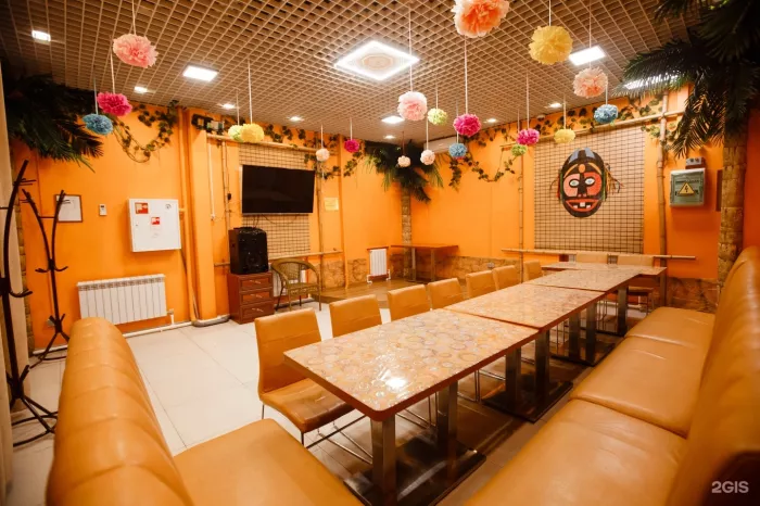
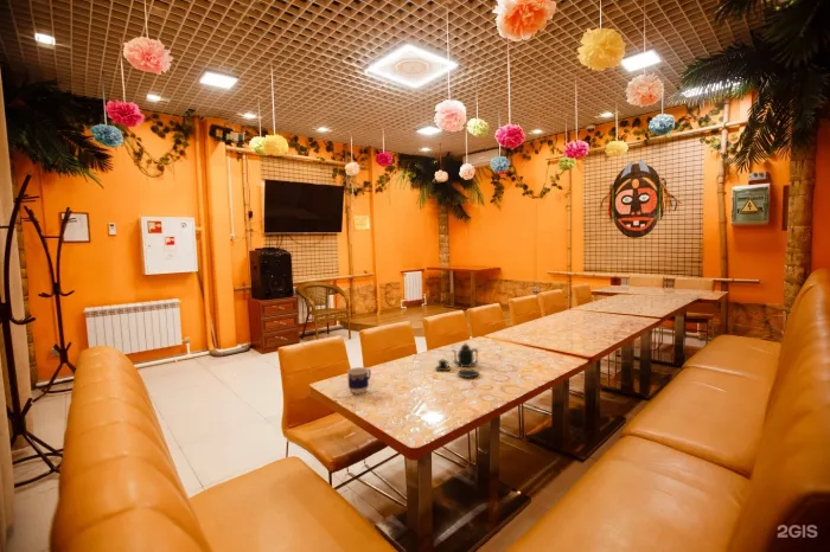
+ cup [346,366,372,396]
+ teapot [435,341,480,379]
